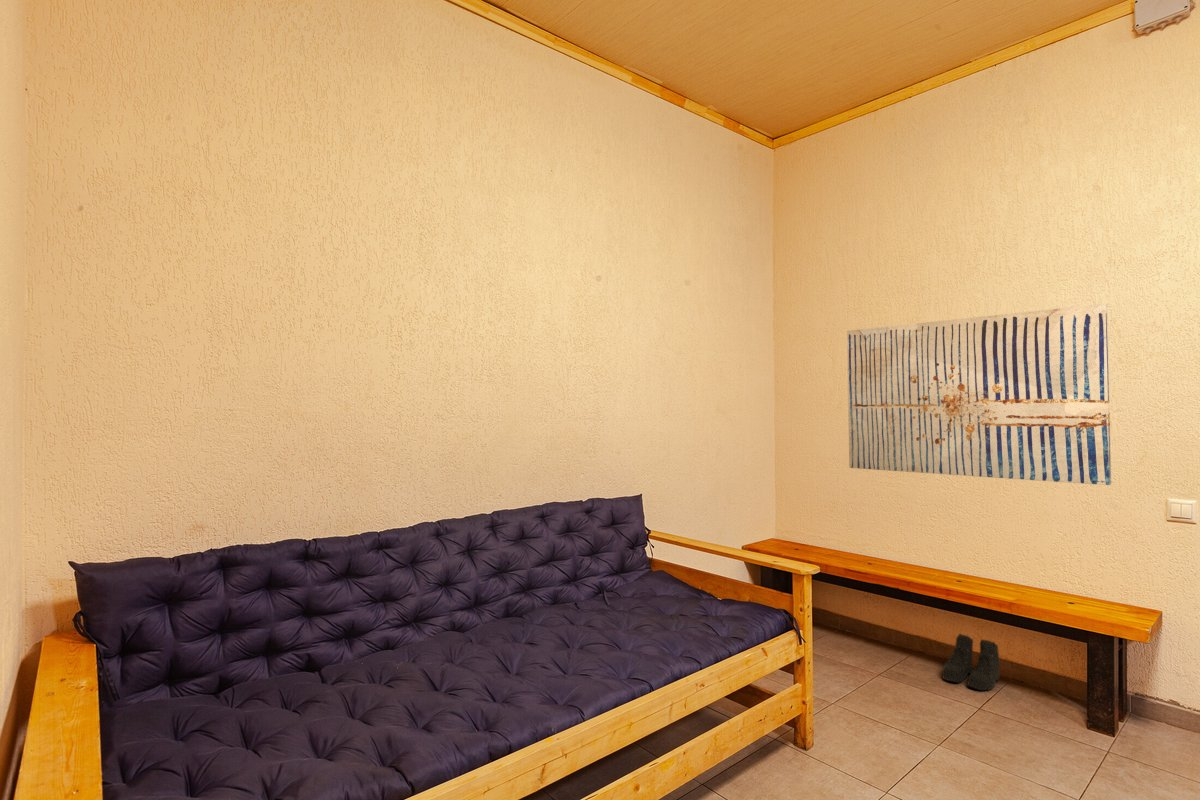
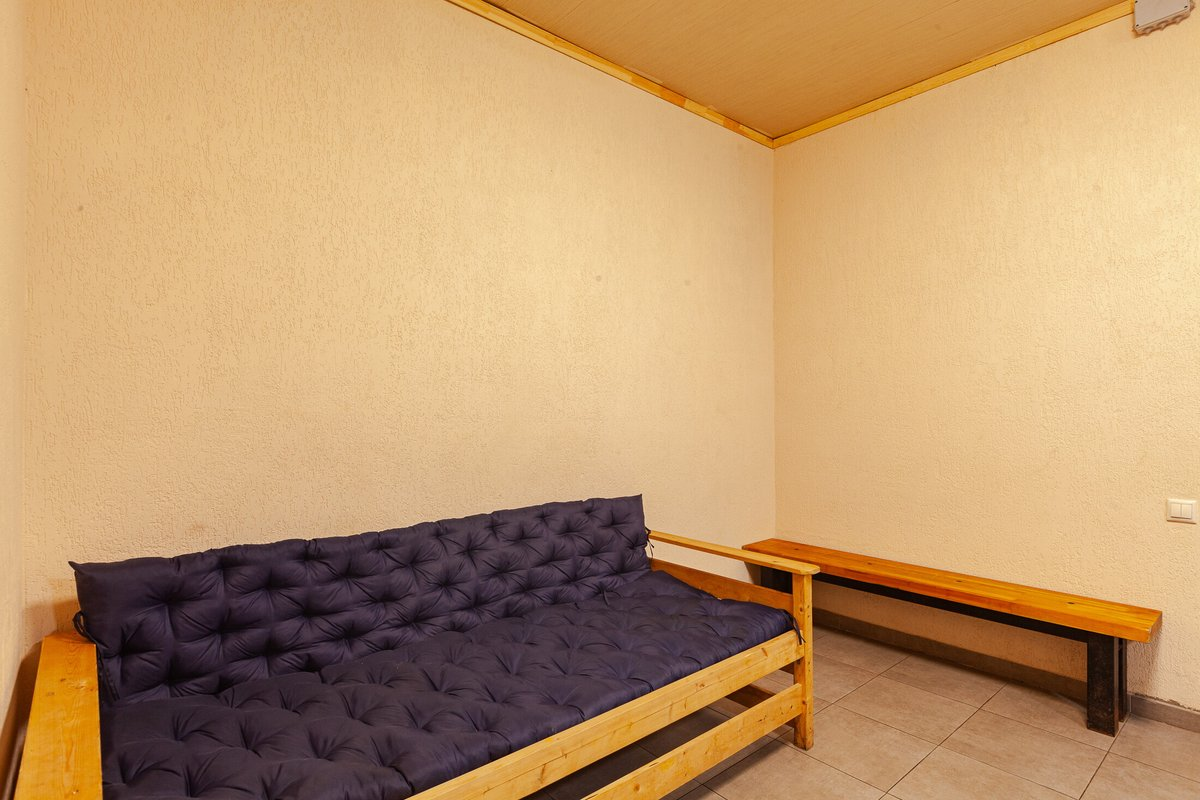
- wall art [846,303,1112,486]
- boots [941,633,1001,692]
